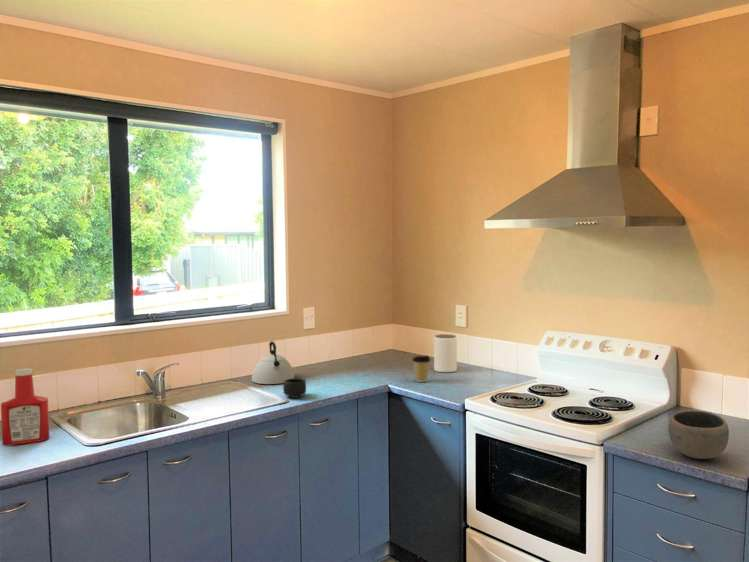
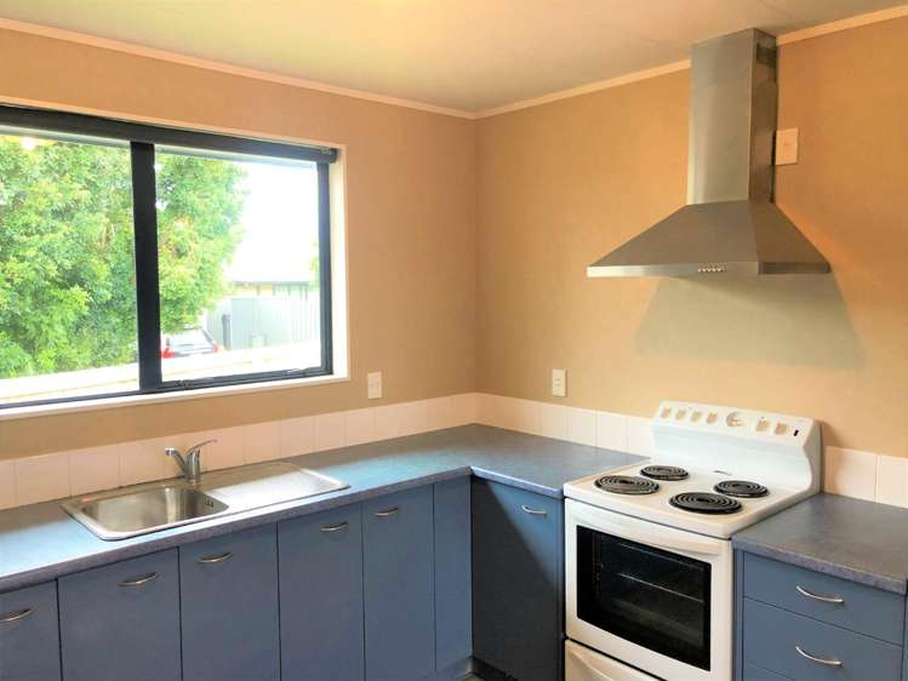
- soap bottle [0,367,50,447]
- jar [433,333,458,373]
- kettle [251,340,296,385]
- bowl [667,410,730,460]
- mug [282,377,307,399]
- coffee cup [411,355,432,383]
